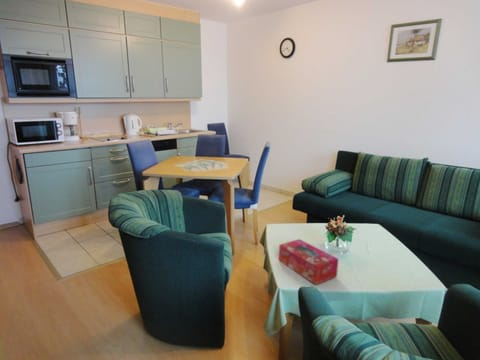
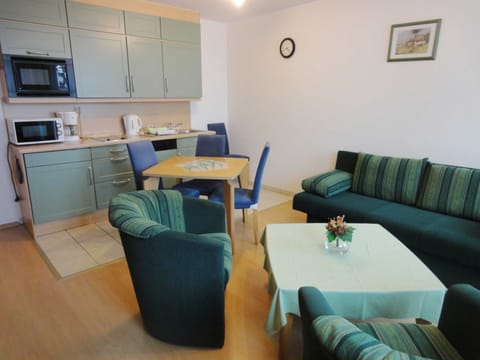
- tissue box [278,238,339,285]
